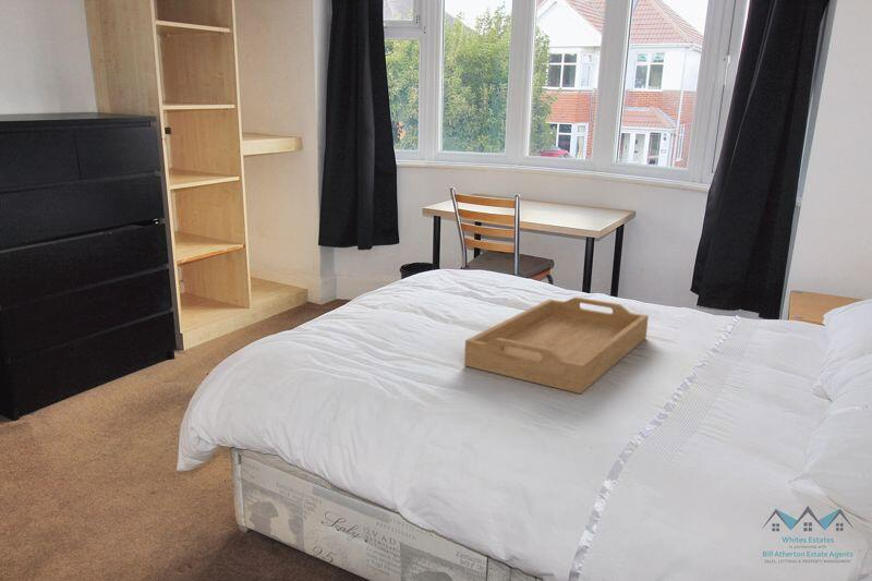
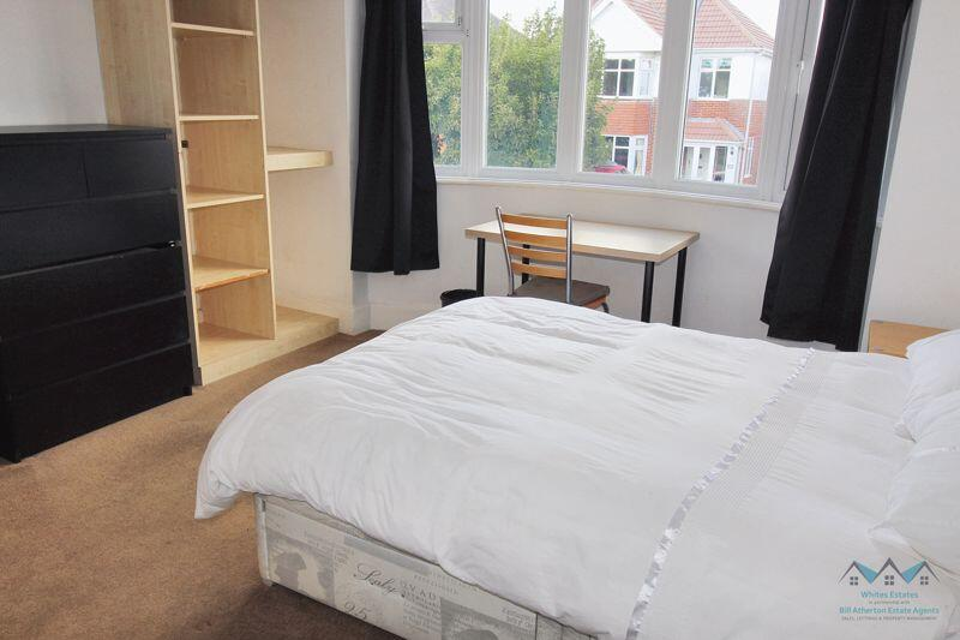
- serving tray [463,296,650,395]
